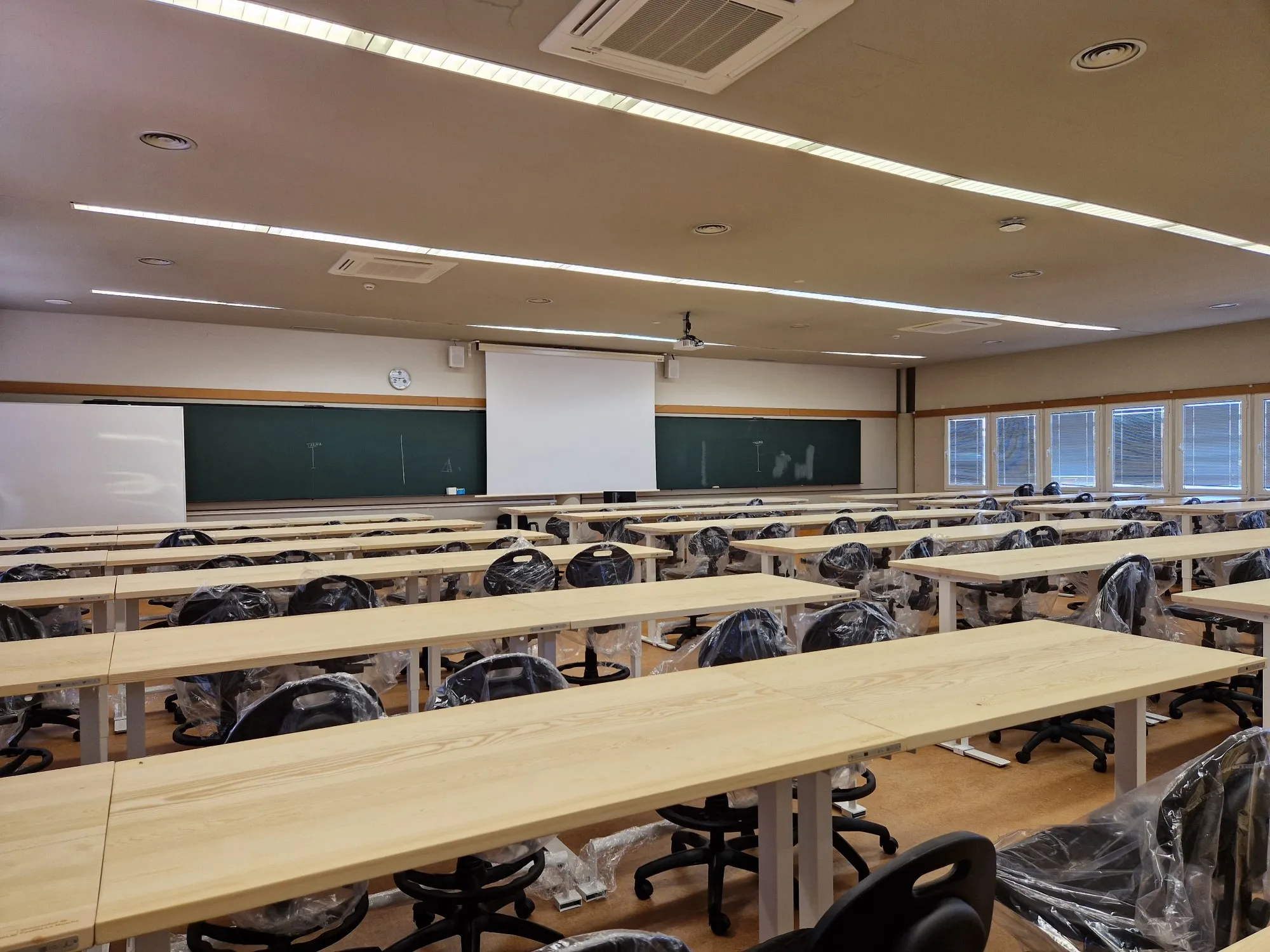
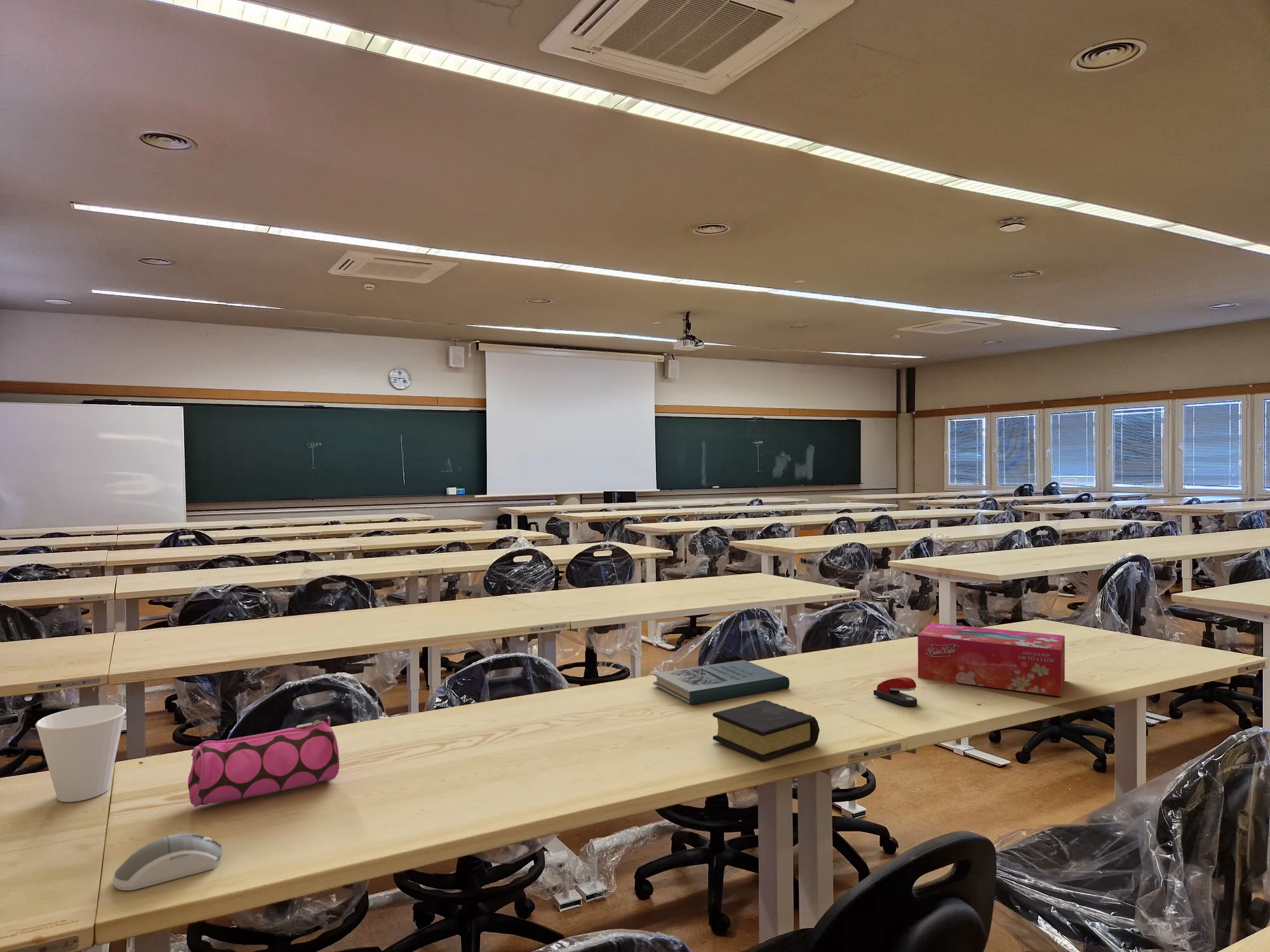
+ stapler [873,677,918,707]
+ book [653,659,790,705]
+ book [712,699,820,762]
+ tissue box [917,623,1066,697]
+ pencil case [187,715,340,807]
+ computer mouse [112,833,224,891]
+ cup [35,704,126,803]
